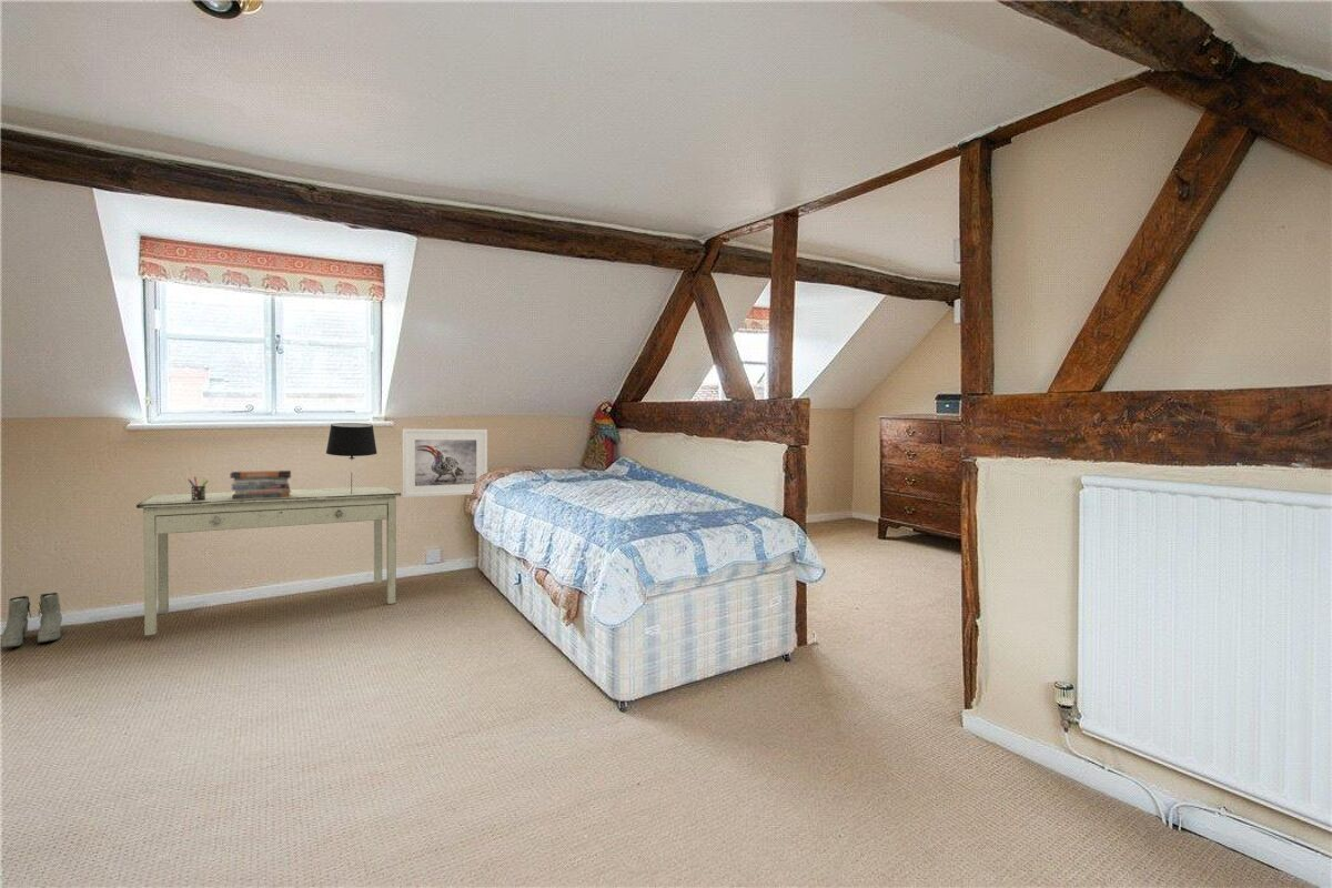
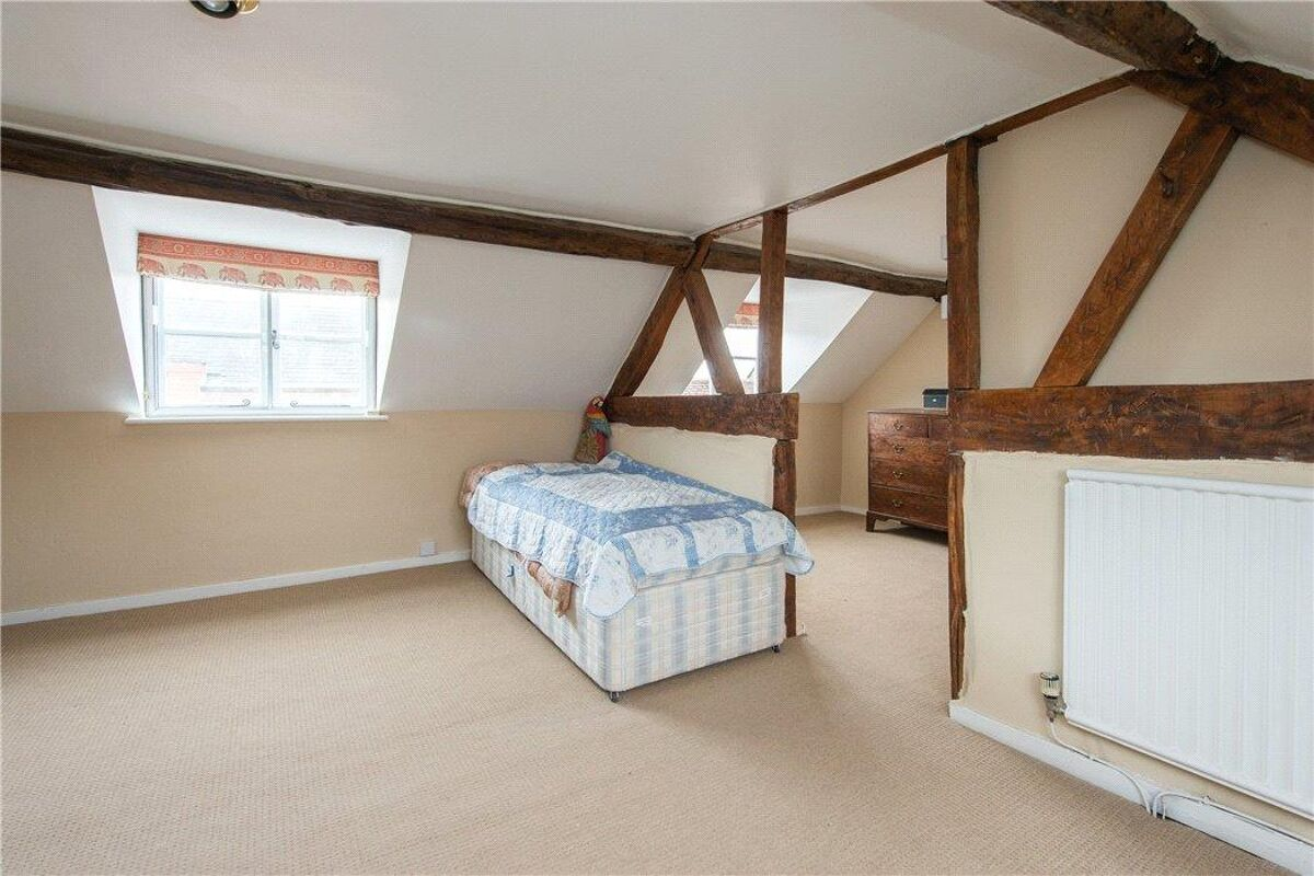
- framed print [402,427,488,498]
- book stack [230,470,292,500]
- table lamp [325,422,379,494]
- desk [135,485,402,637]
- pen holder [188,475,209,501]
- boots [0,592,63,649]
